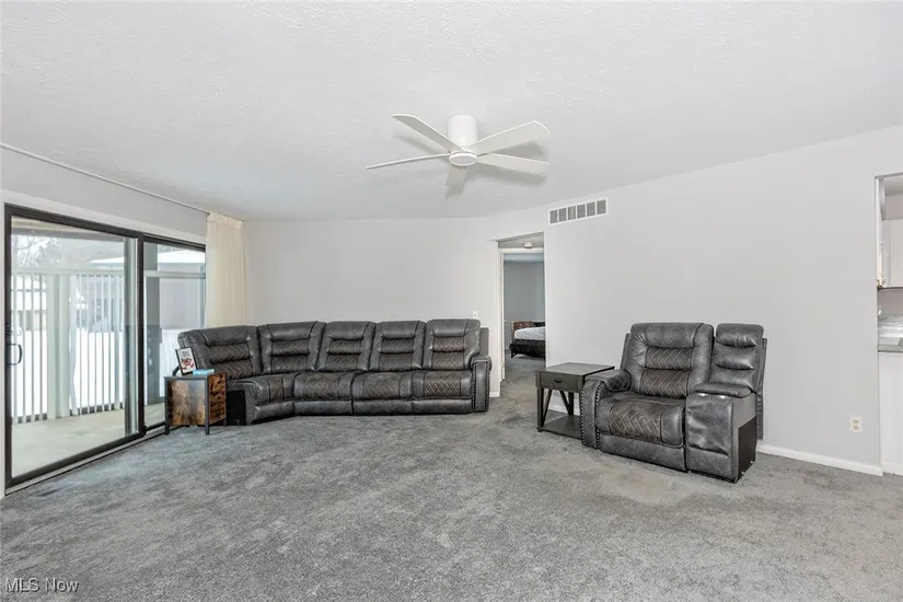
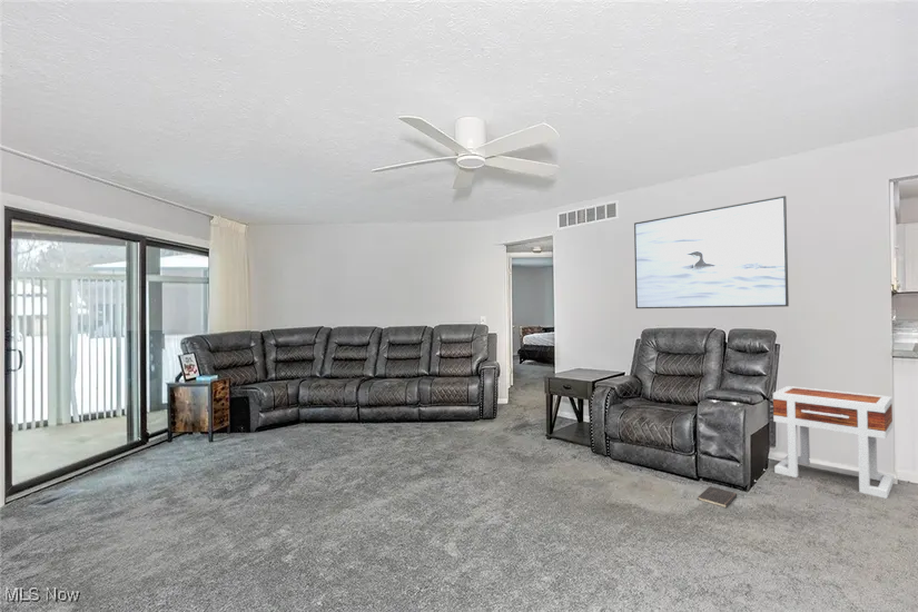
+ hardcover book [697,485,738,509]
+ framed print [633,195,790,309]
+ side table [772,385,895,500]
